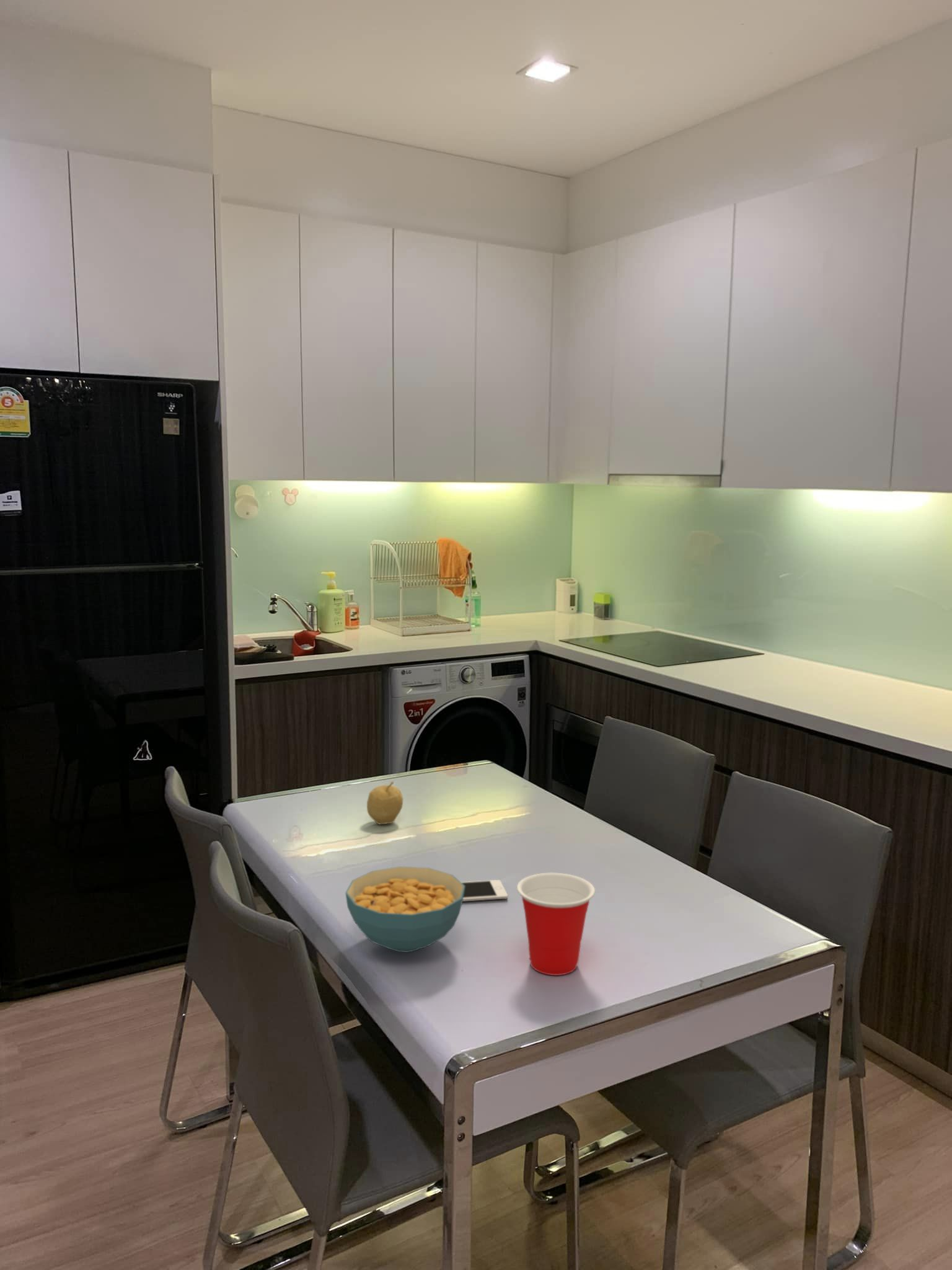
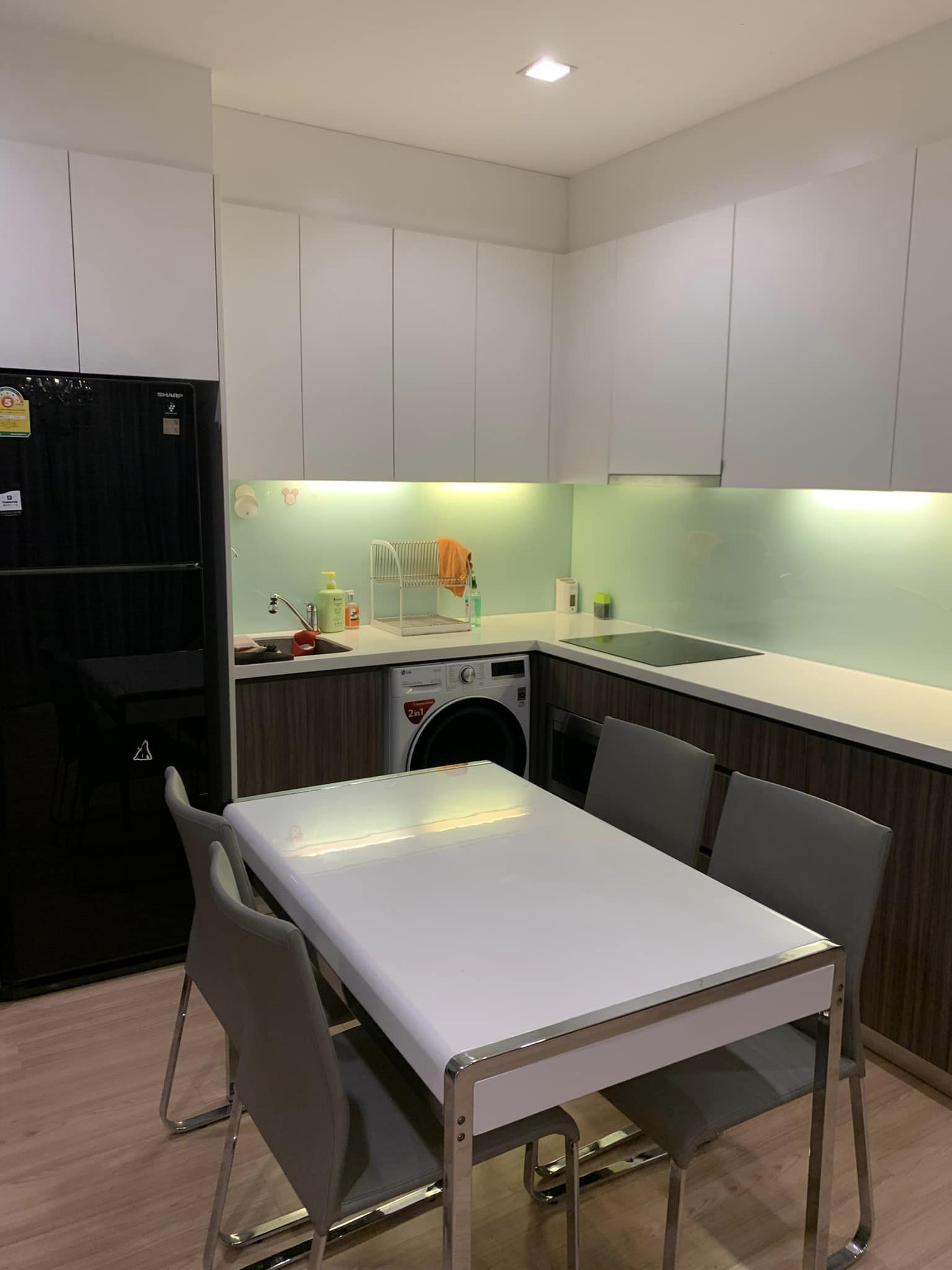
- cereal bowl [345,866,465,953]
- fruit [366,781,404,825]
- cup [516,873,596,976]
- cell phone [461,879,508,902]
